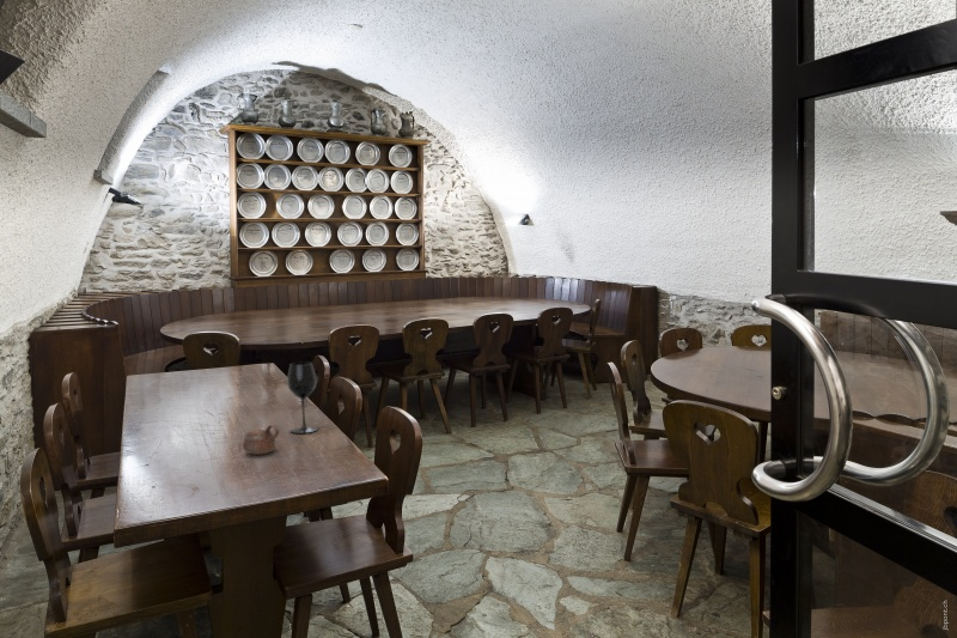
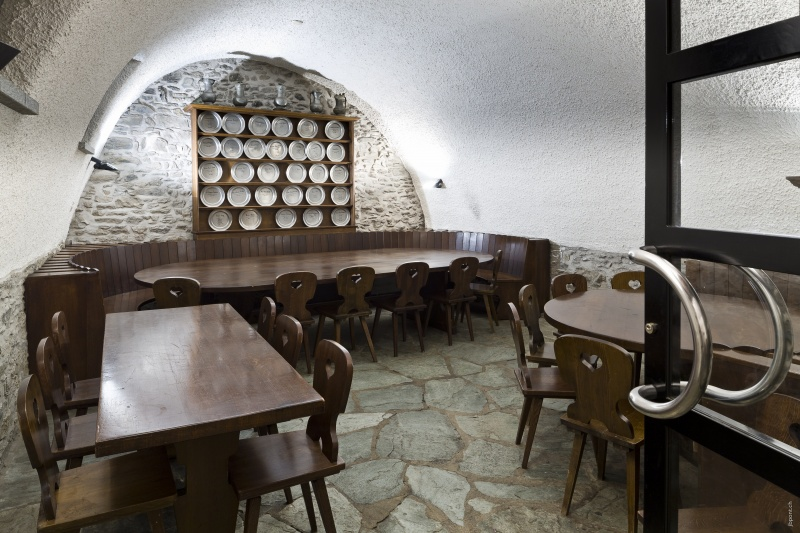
- cup [242,423,280,456]
- wineglass [286,361,319,435]
